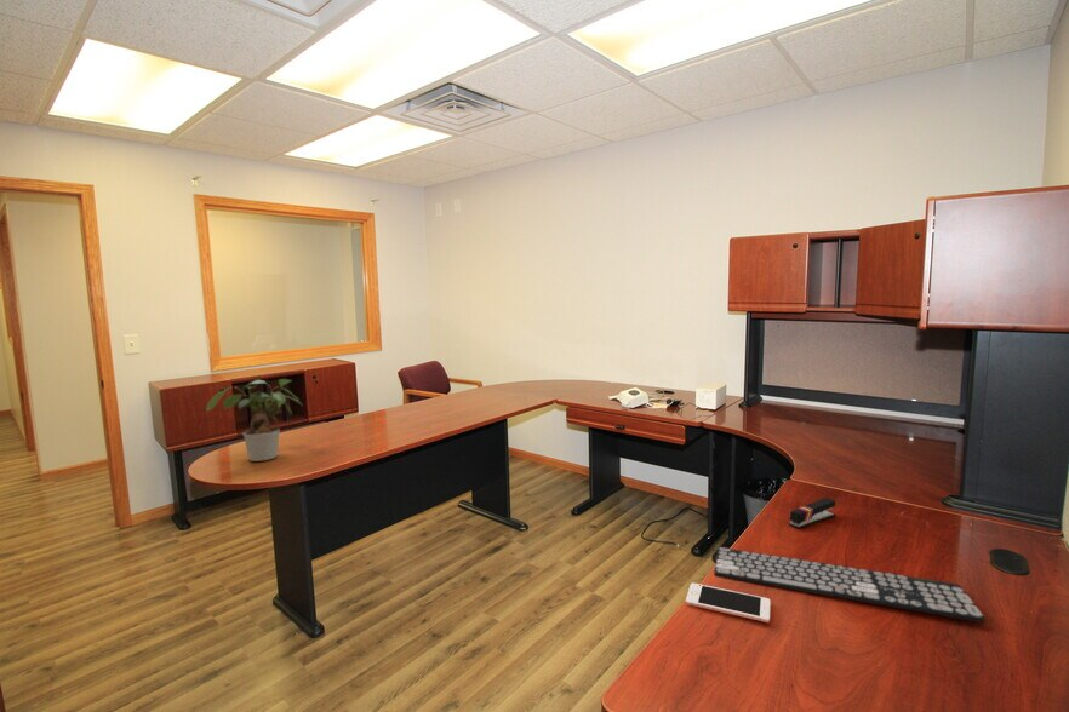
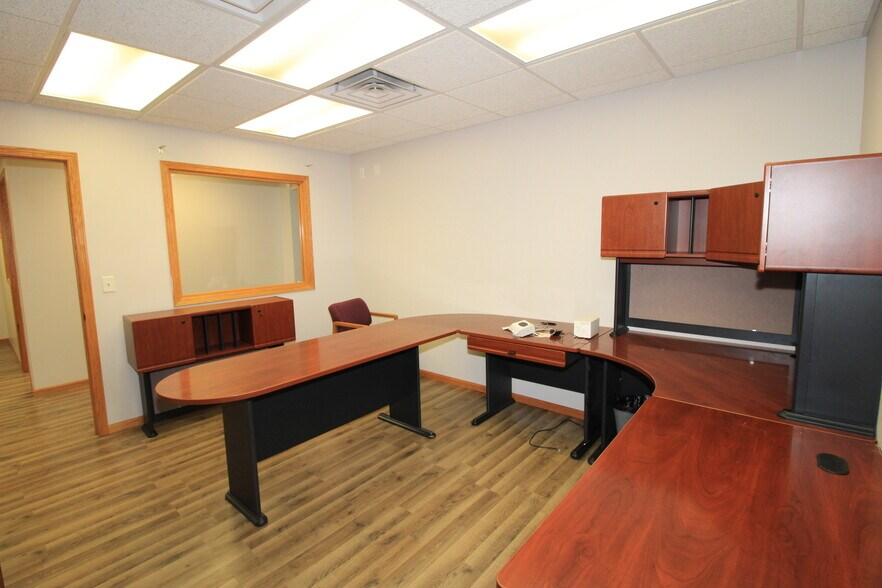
- potted plant [205,378,303,463]
- stapler [788,496,836,529]
- keyboard [713,546,987,624]
- cell phone [685,582,771,624]
